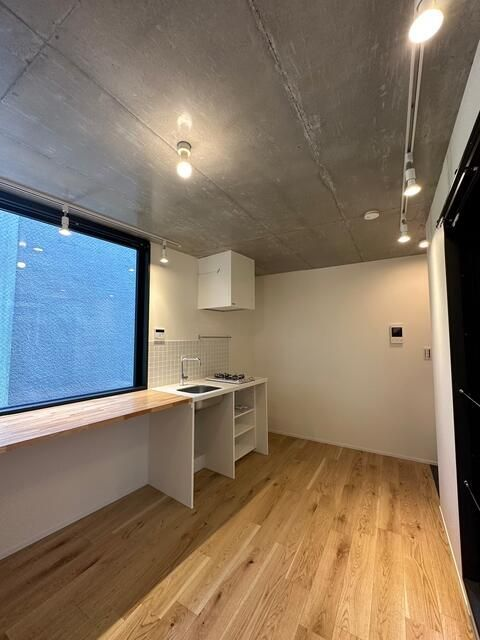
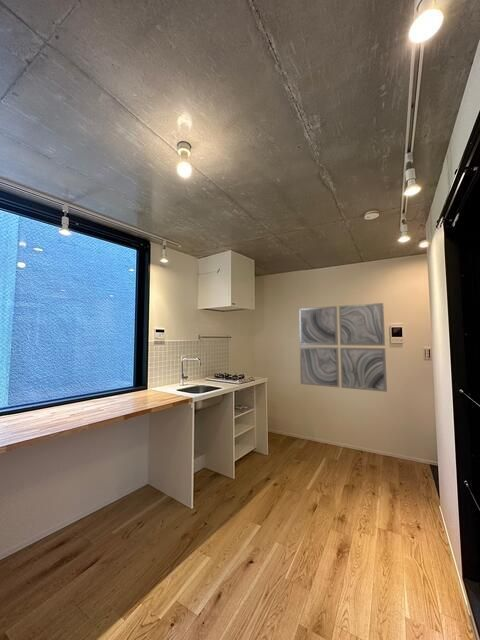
+ wall art [298,302,388,393]
